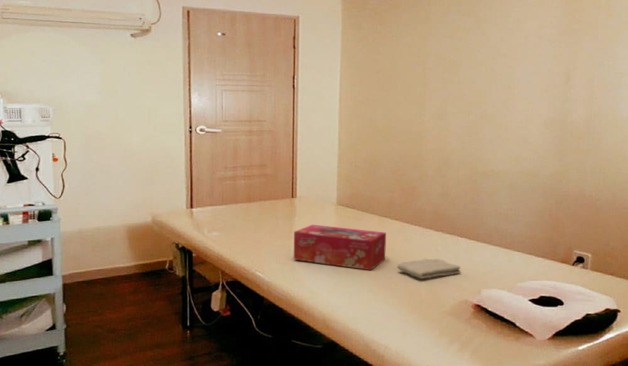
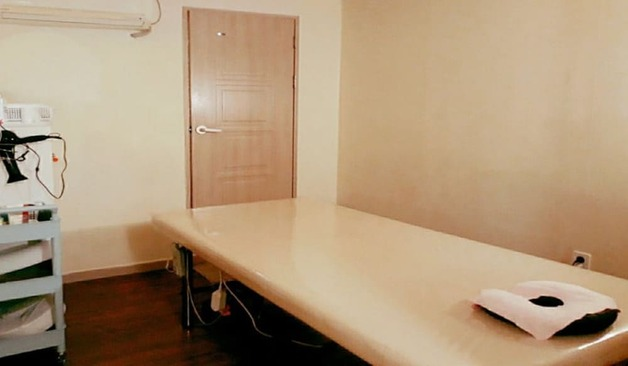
- washcloth [397,258,461,280]
- tissue box [293,224,387,271]
